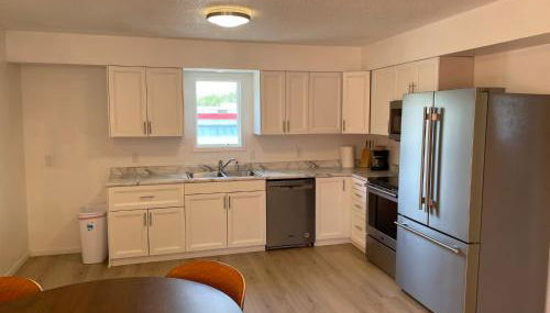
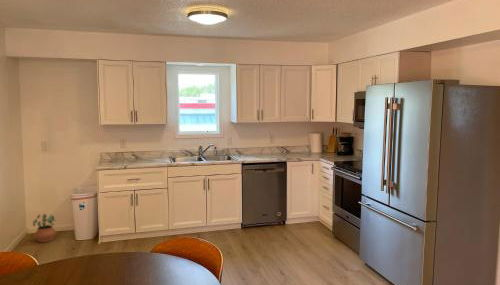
+ potted plant [32,213,57,243]
